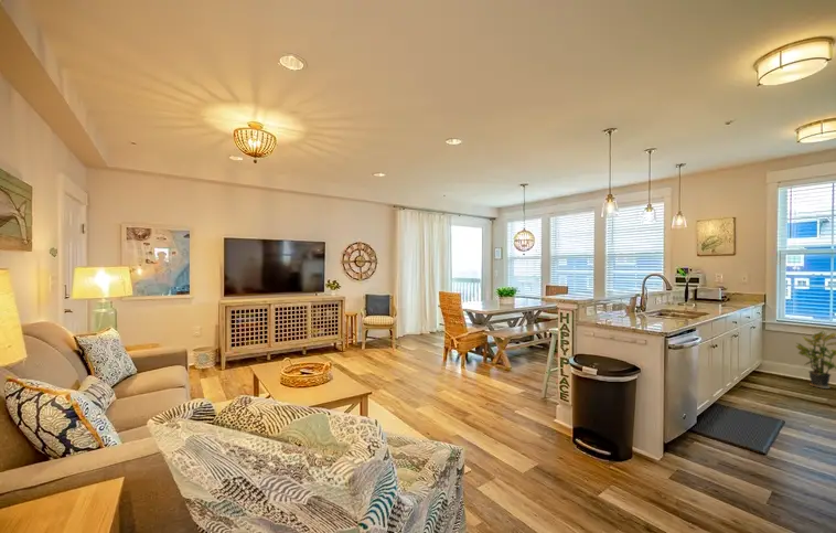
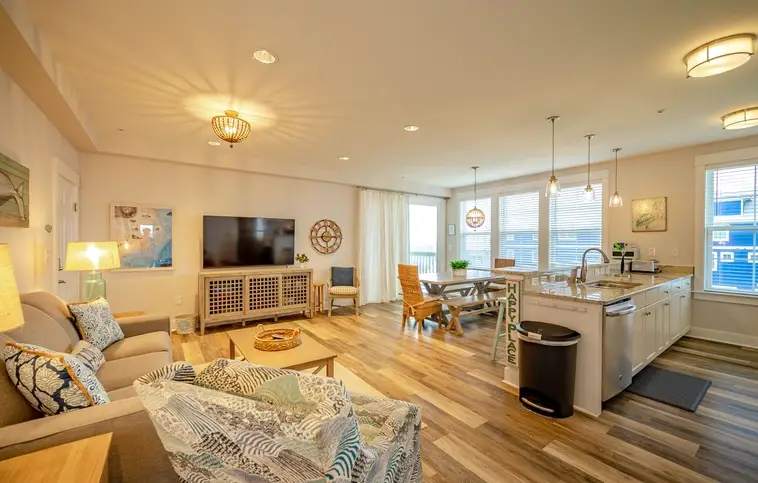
- potted plant [794,329,836,390]
